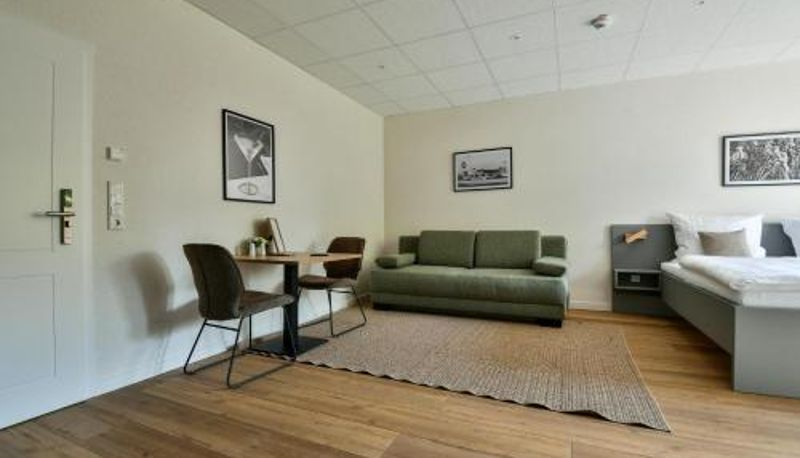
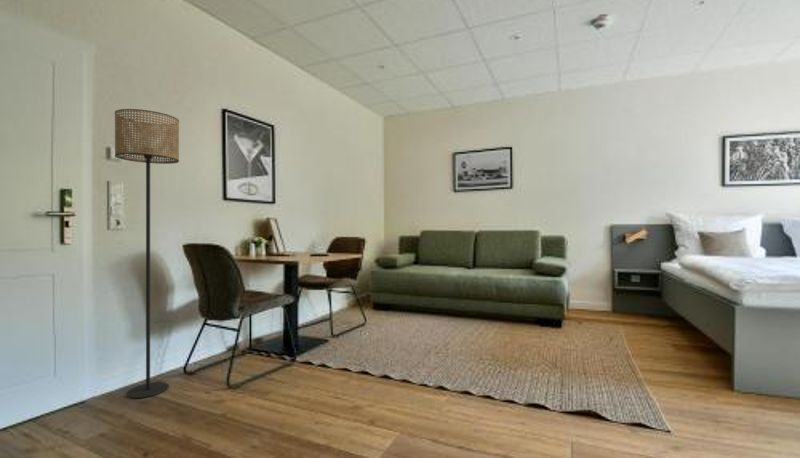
+ floor lamp [114,108,180,399]
